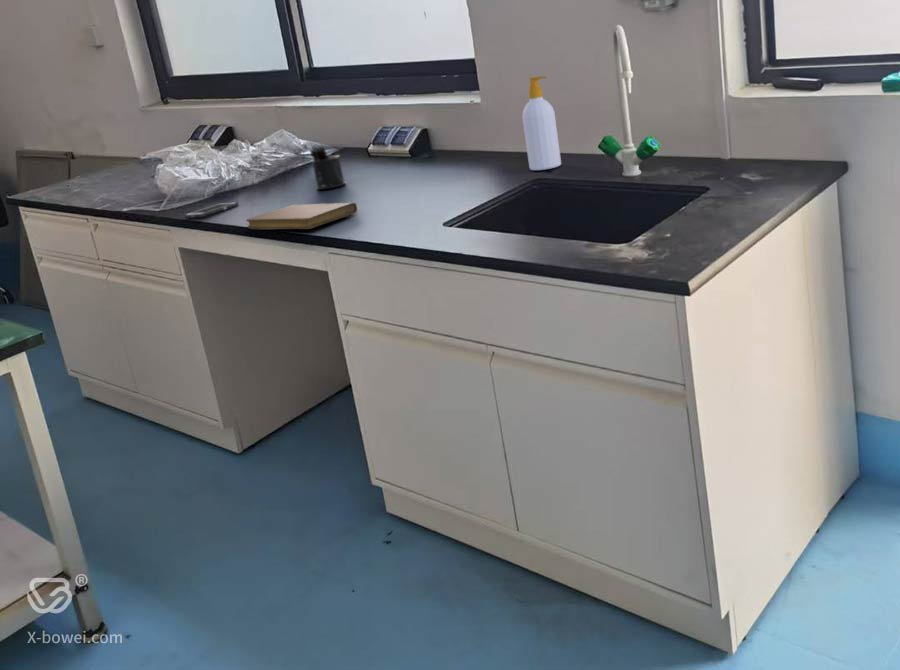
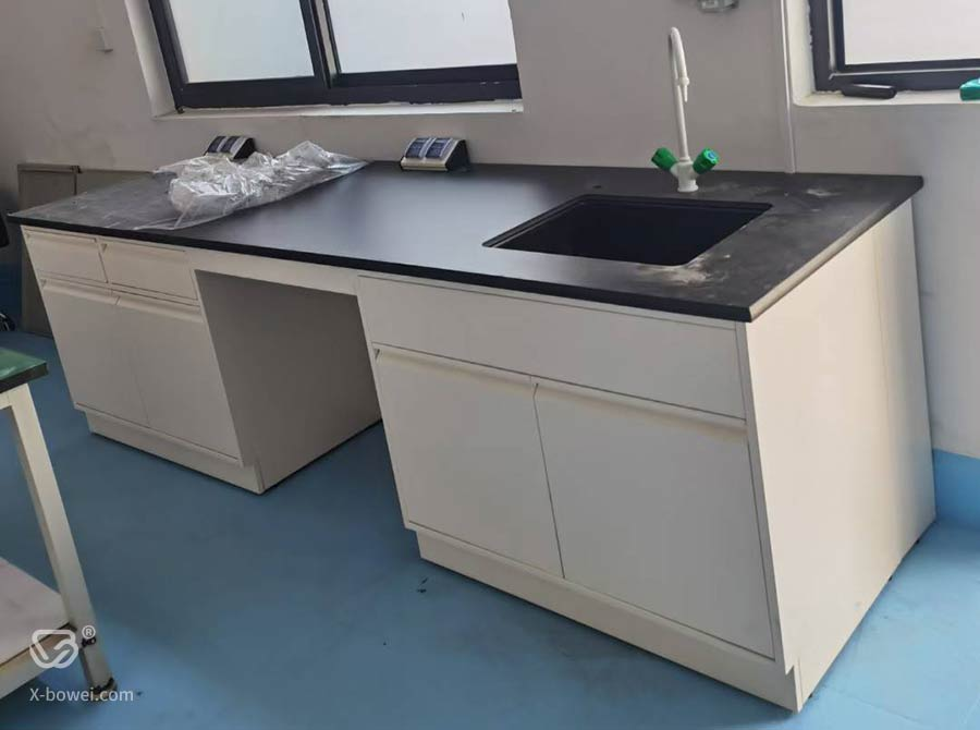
- notebook [245,202,358,230]
- cell phone [183,201,240,219]
- soap bottle [521,75,562,171]
- pen holder [309,145,346,191]
